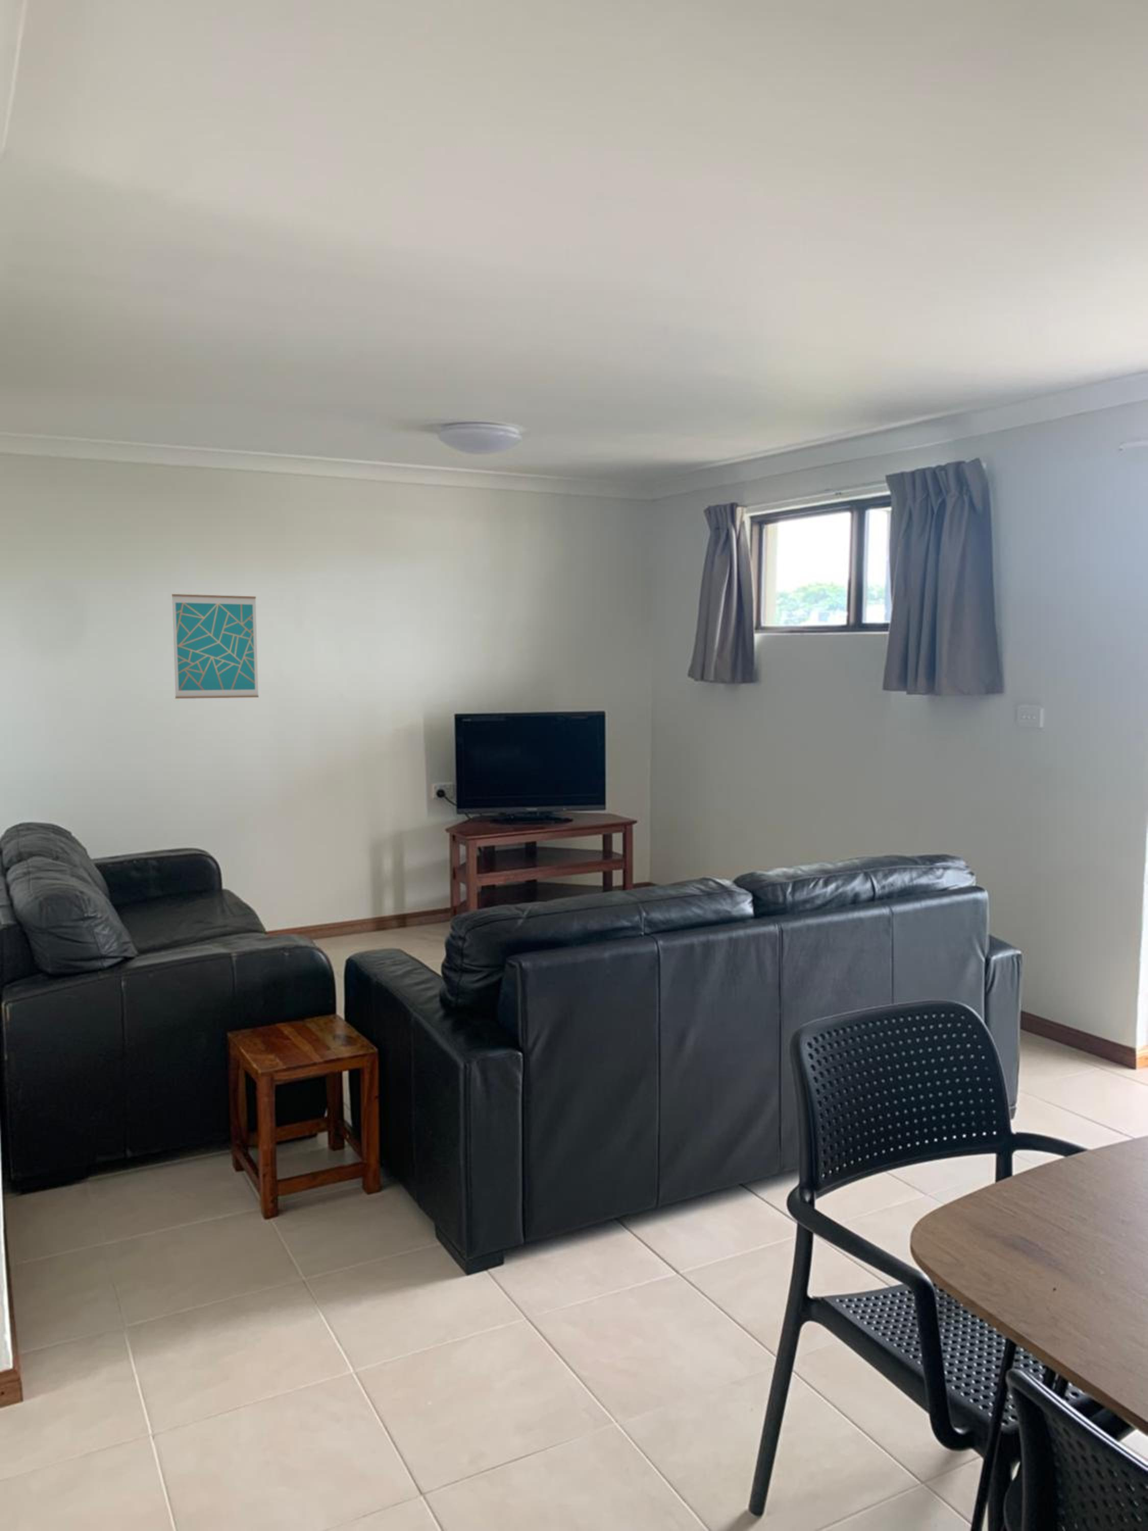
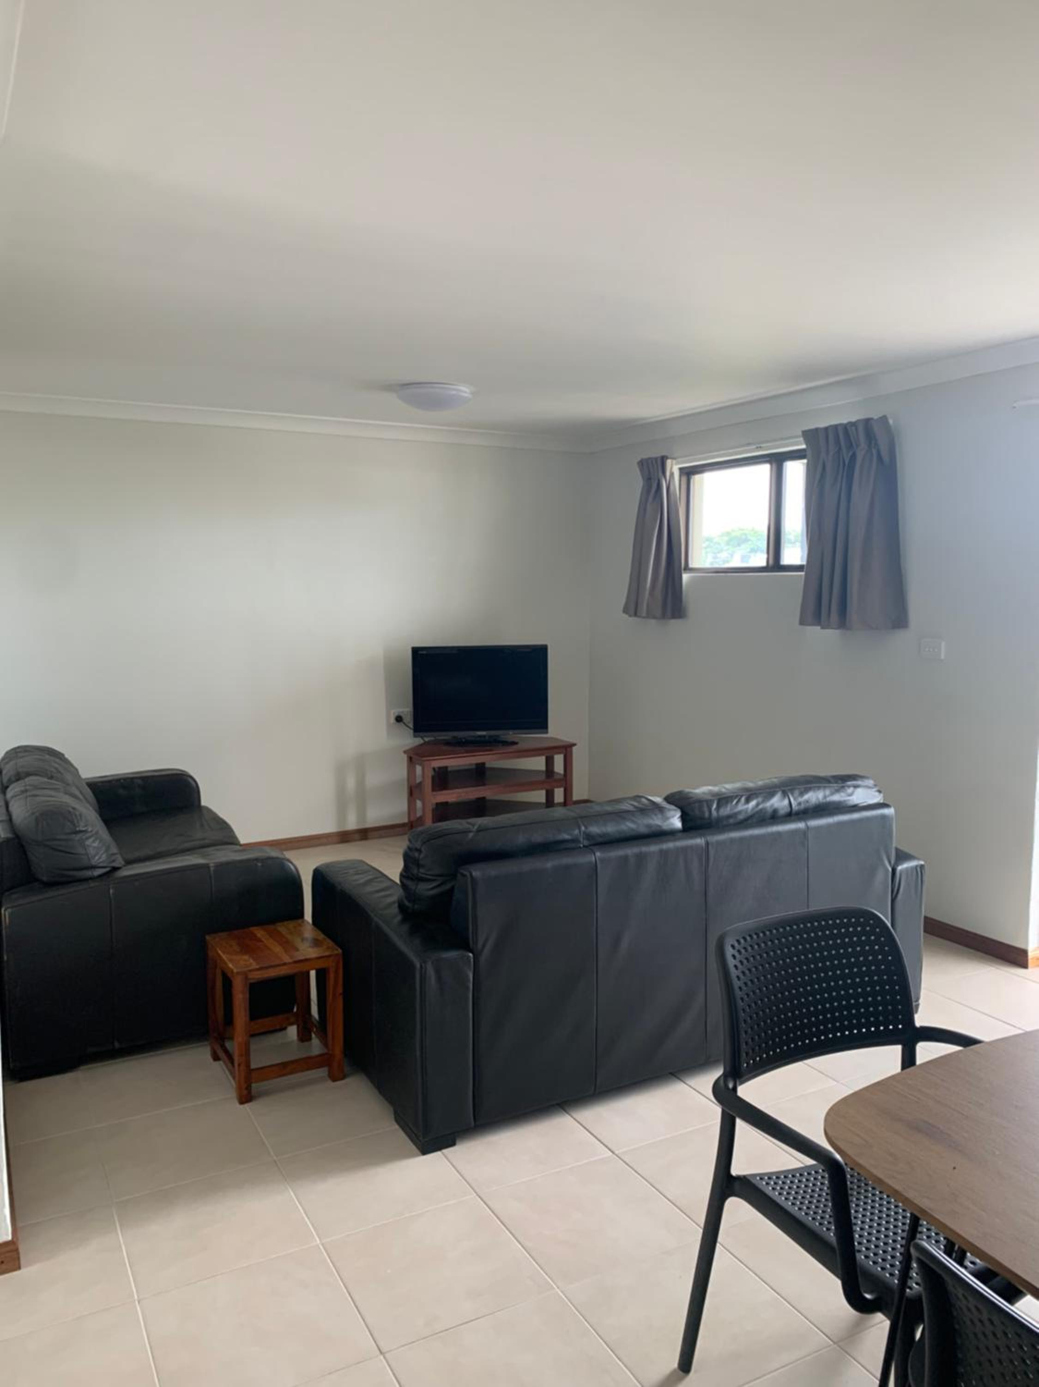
- wall art [171,593,259,699]
